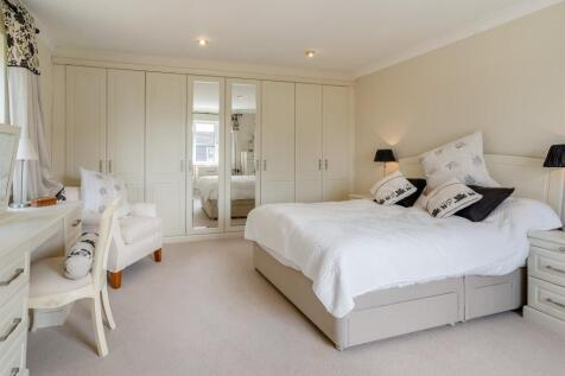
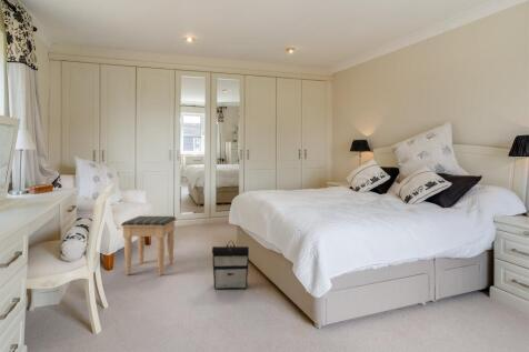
+ footstool [120,215,178,275]
+ backpack [211,240,250,290]
